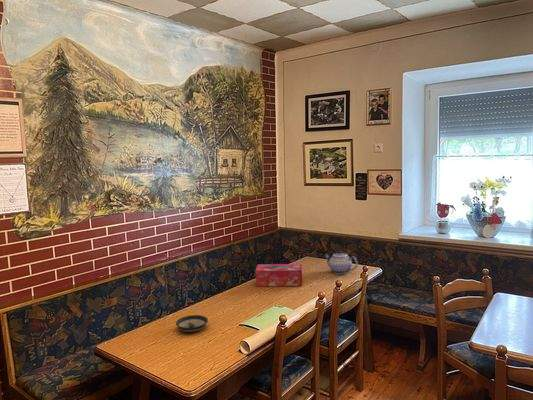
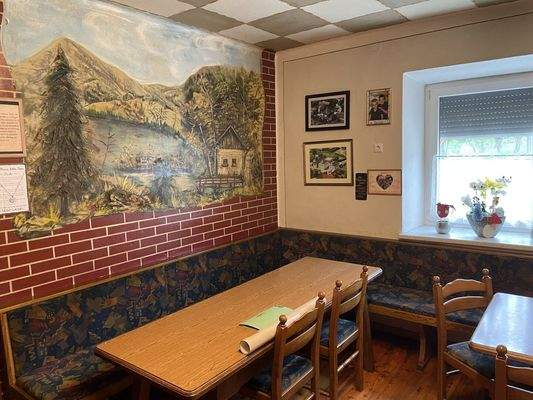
- teapot [324,250,359,275]
- tissue box [254,263,303,287]
- saucer [175,314,209,333]
